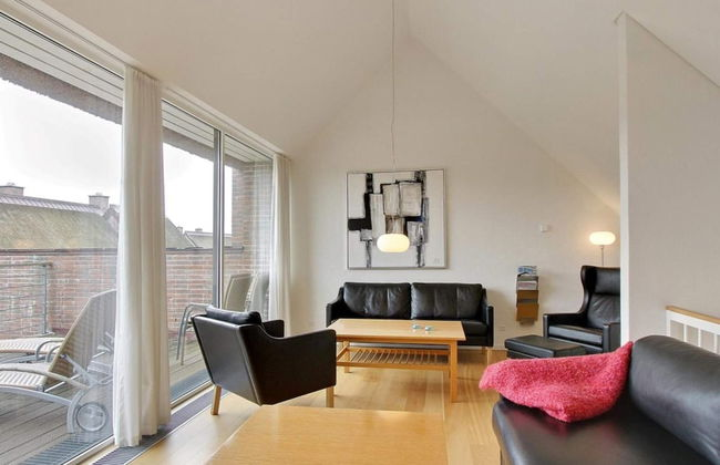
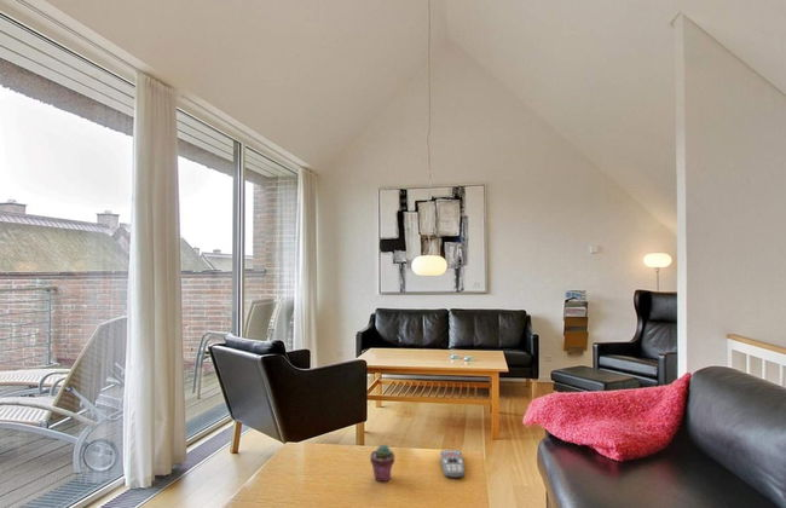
+ potted succulent [369,444,395,483]
+ remote control [439,449,466,479]
